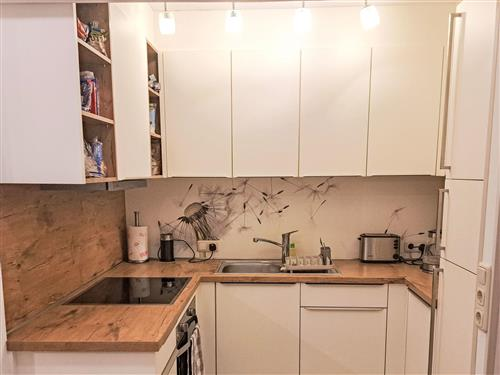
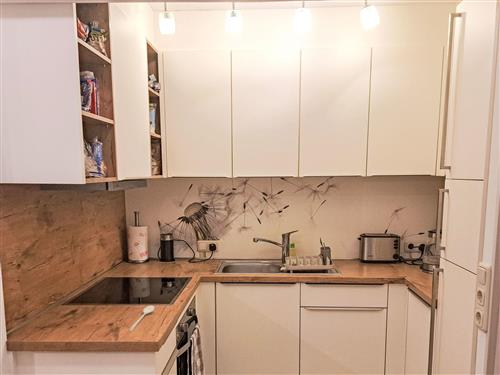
+ stirrer [128,305,155,332]
